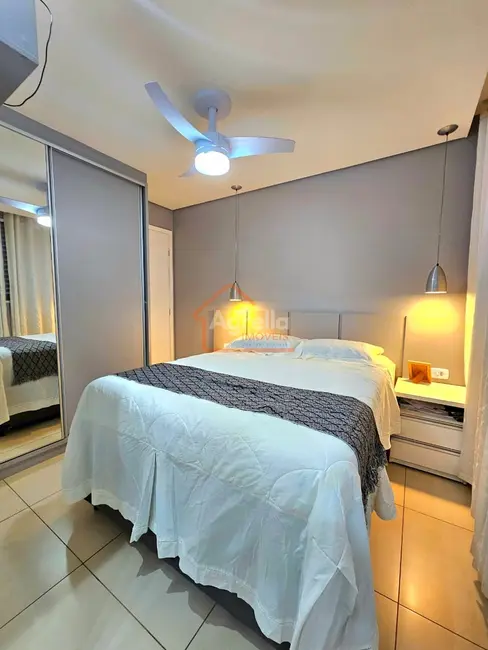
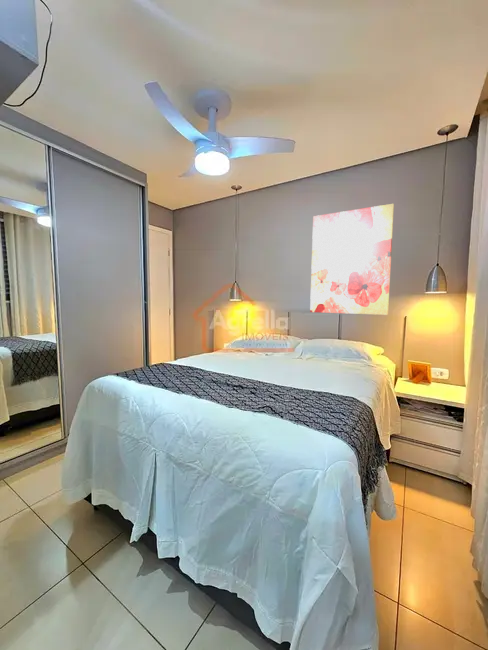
+ wall art [309,203,395,316]
